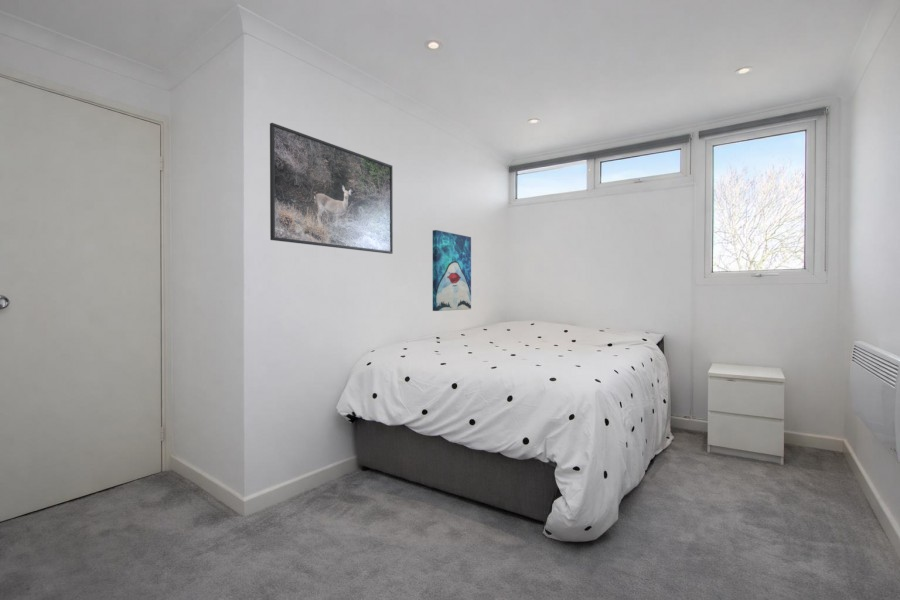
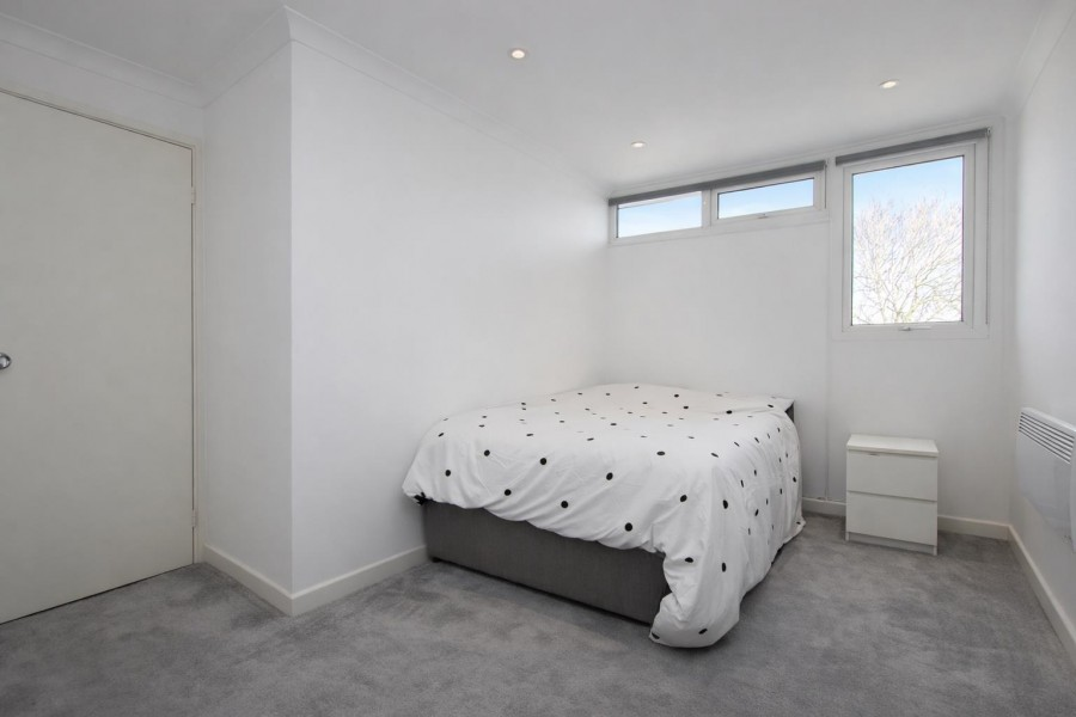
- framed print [269,122,394,255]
- wall art [432,229,472,312]
